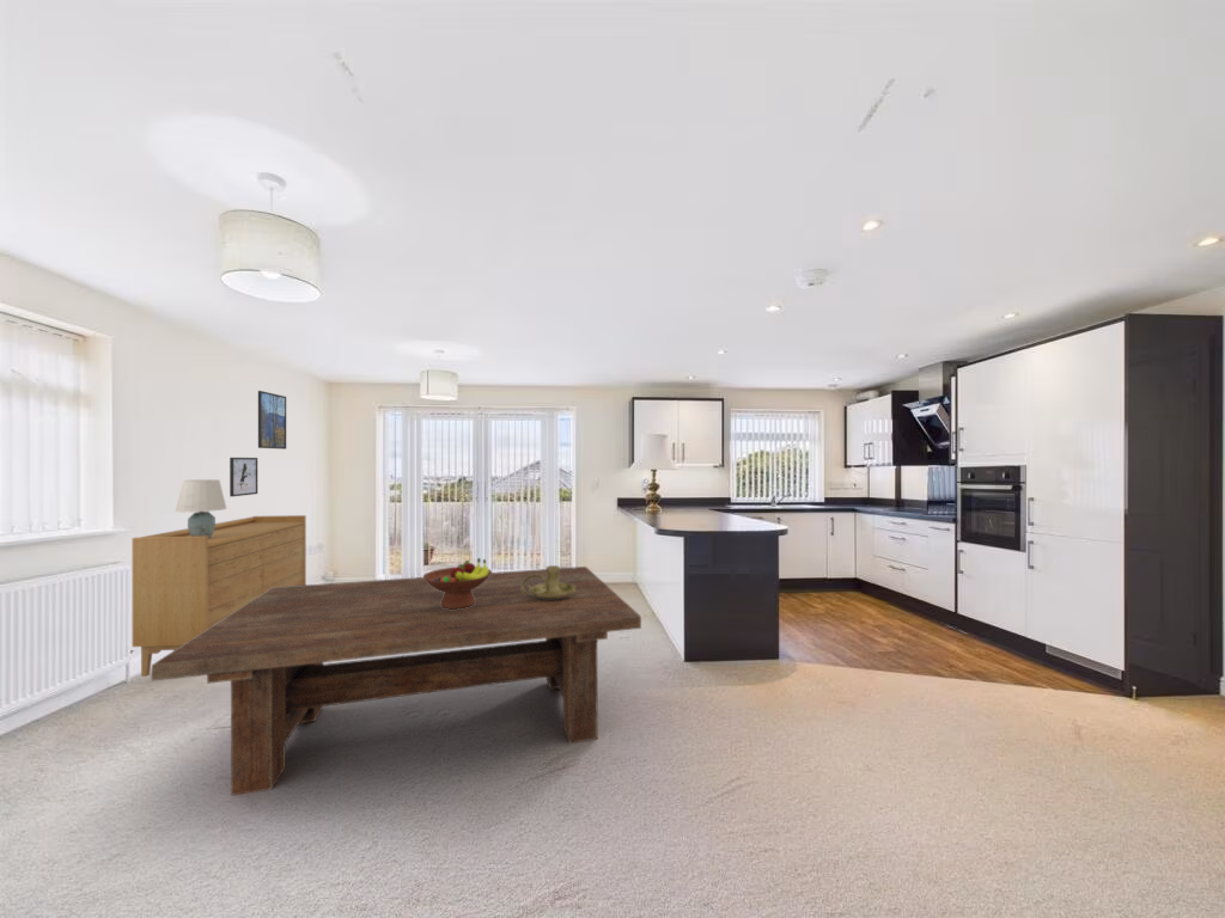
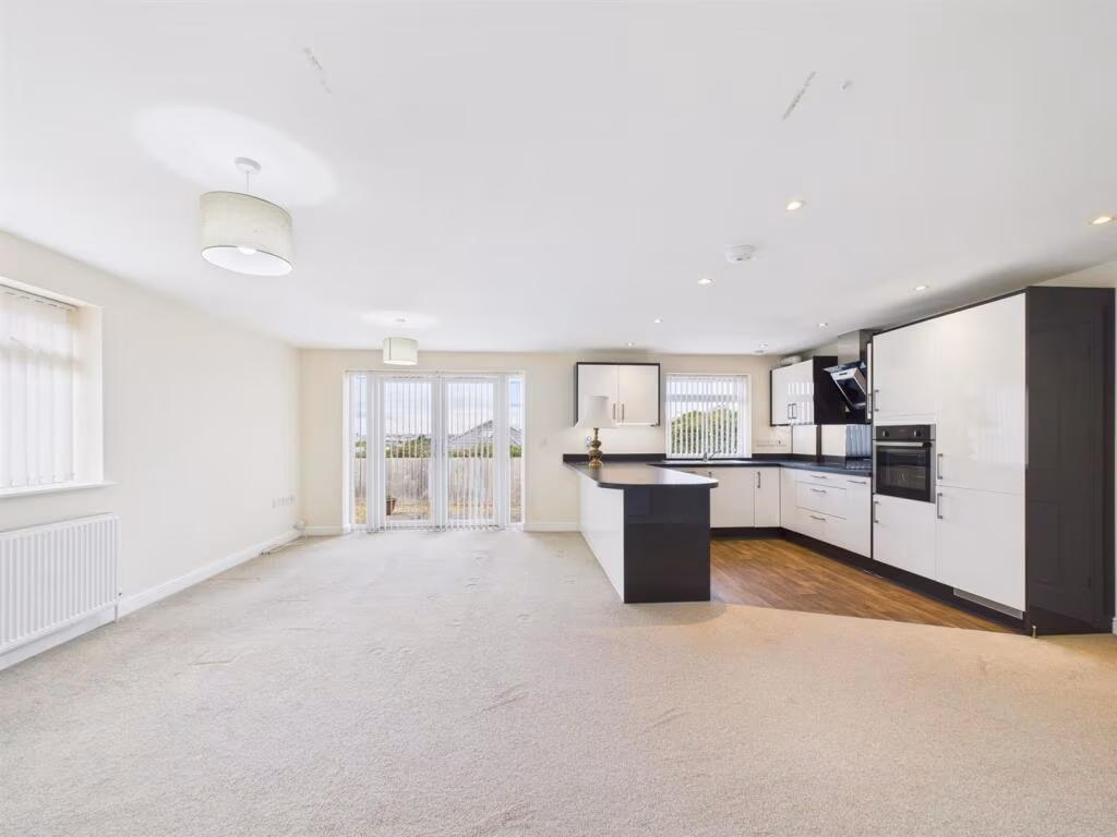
- dining table [151,565,642,797]
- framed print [228,457,258,497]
- table lamp [175,478,227,539]
- fruit bowl [422,557,493,610]
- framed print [257,390,287,451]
- candle holder [522,564,575,599]
- sideboard [132,514,307,678]
